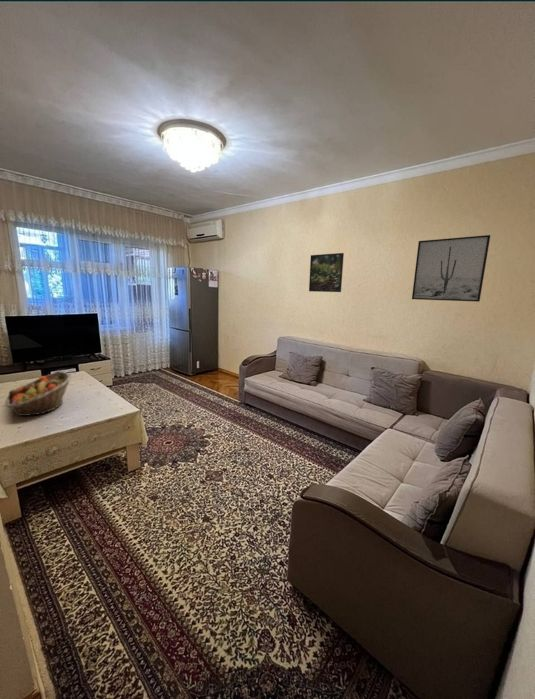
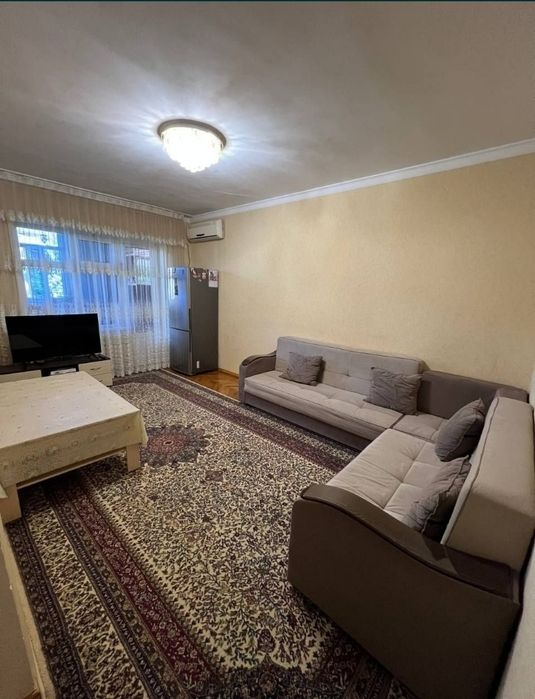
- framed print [308,252,345,293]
- wall art [411,234,491,303]
- fruit basket [4,371,73,417]
